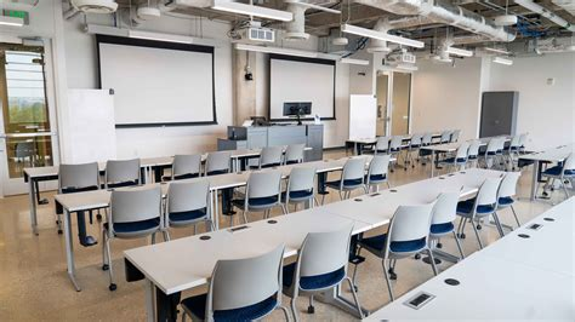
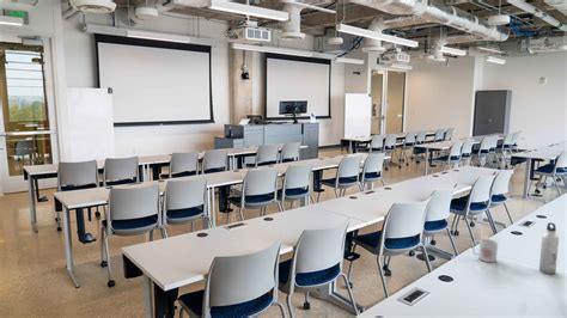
+ mug [471,238,499,263]
+ water bottle [538,221,560,275]
